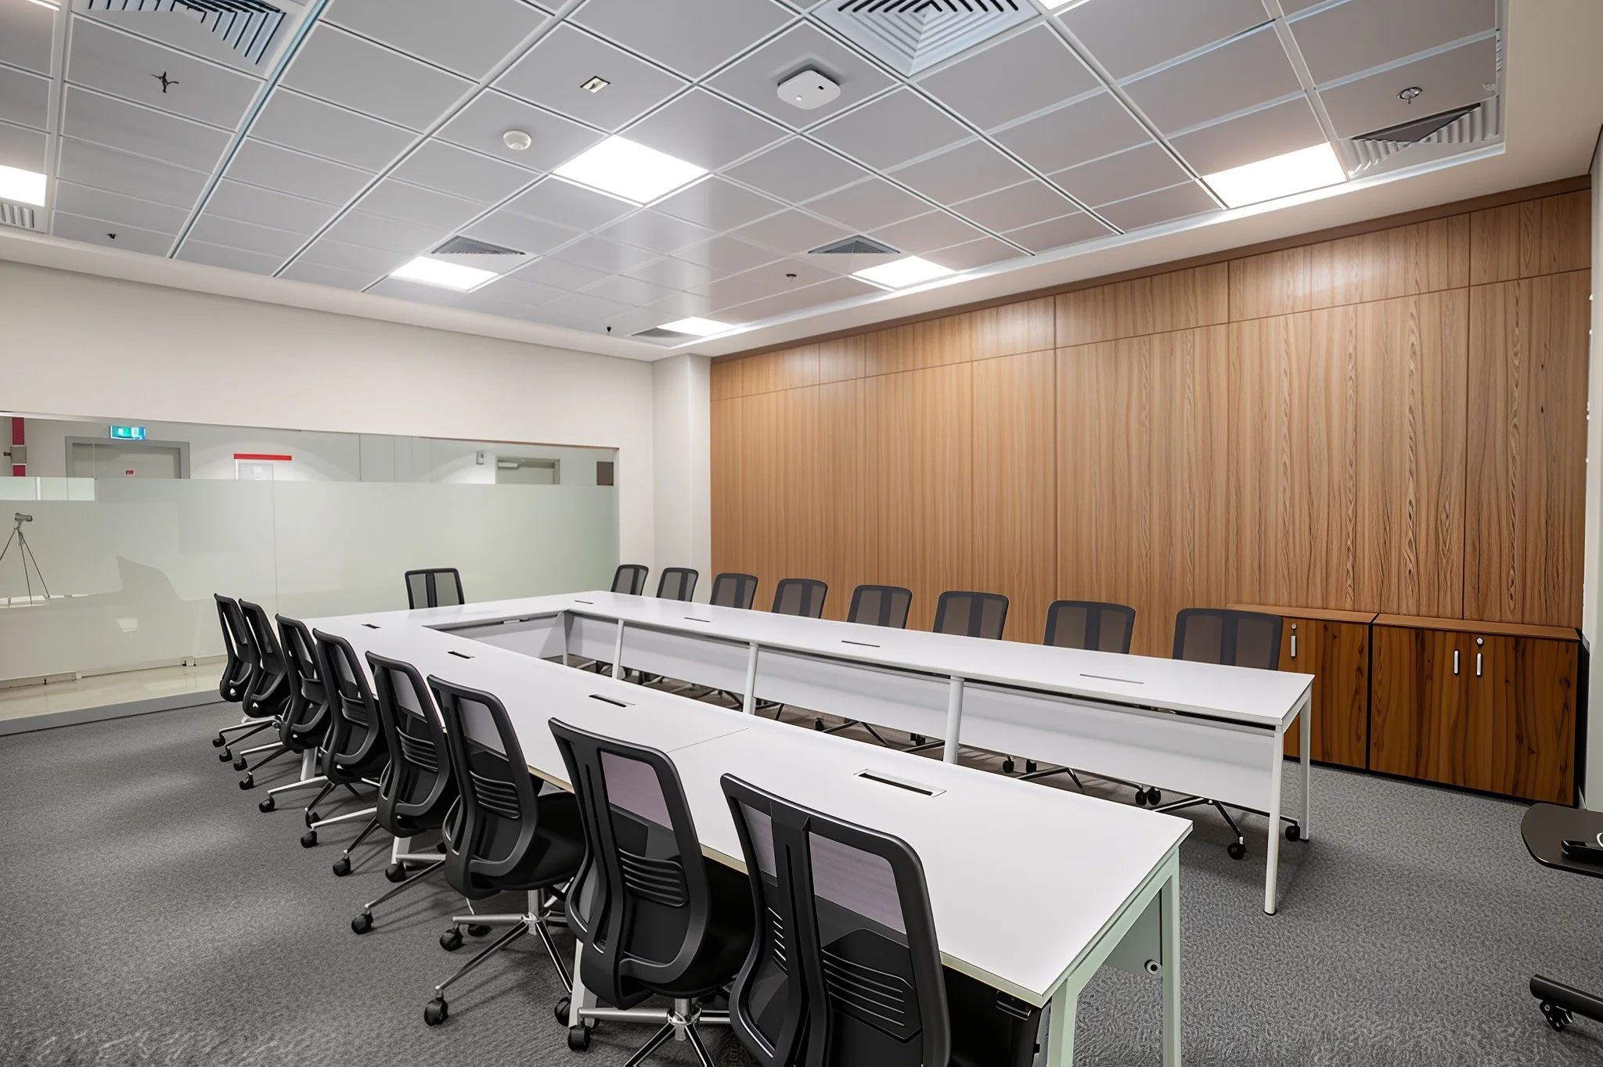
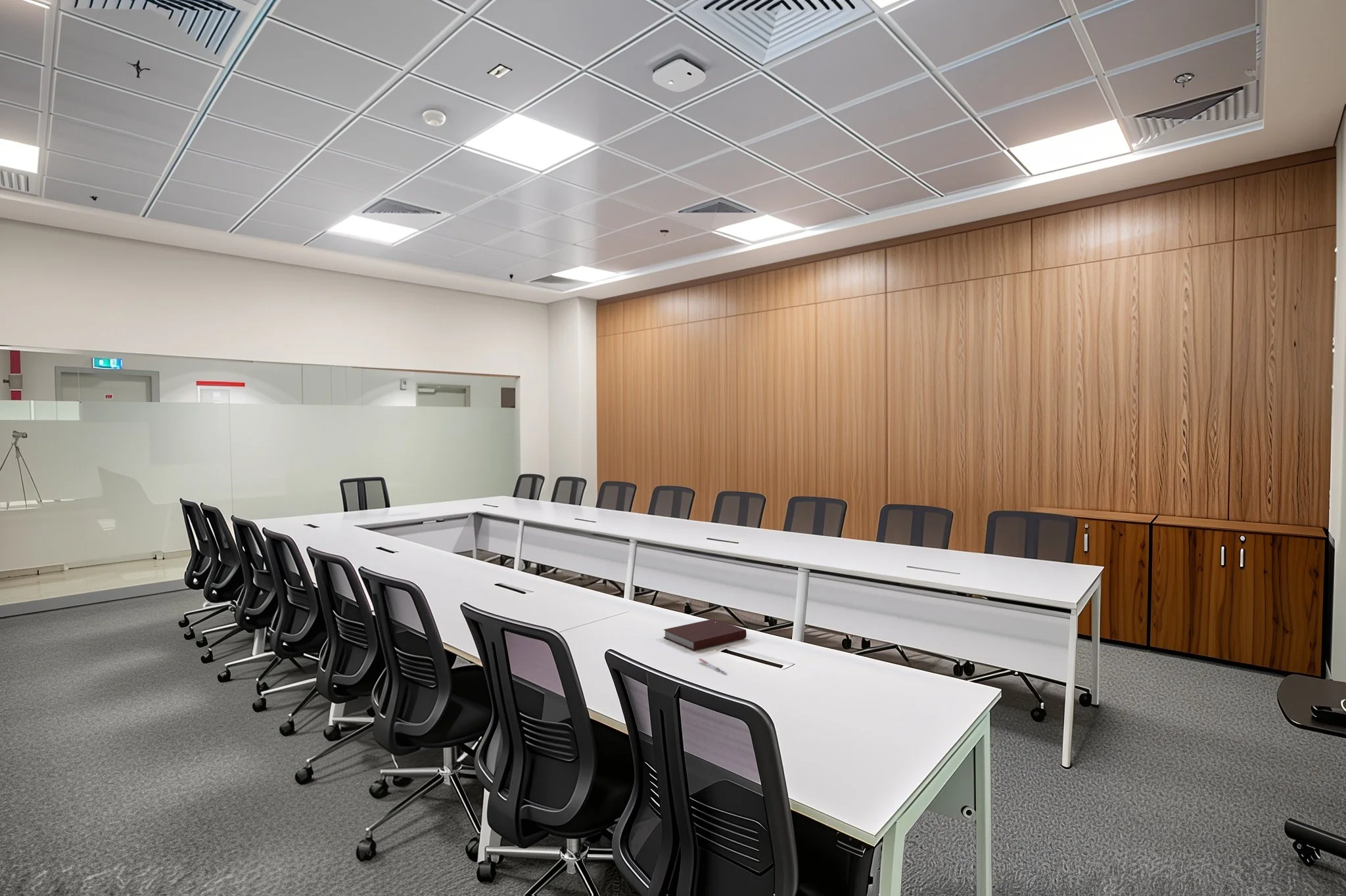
+ pen [699,658,727,674]
+ notebook [663,618,747,651]
